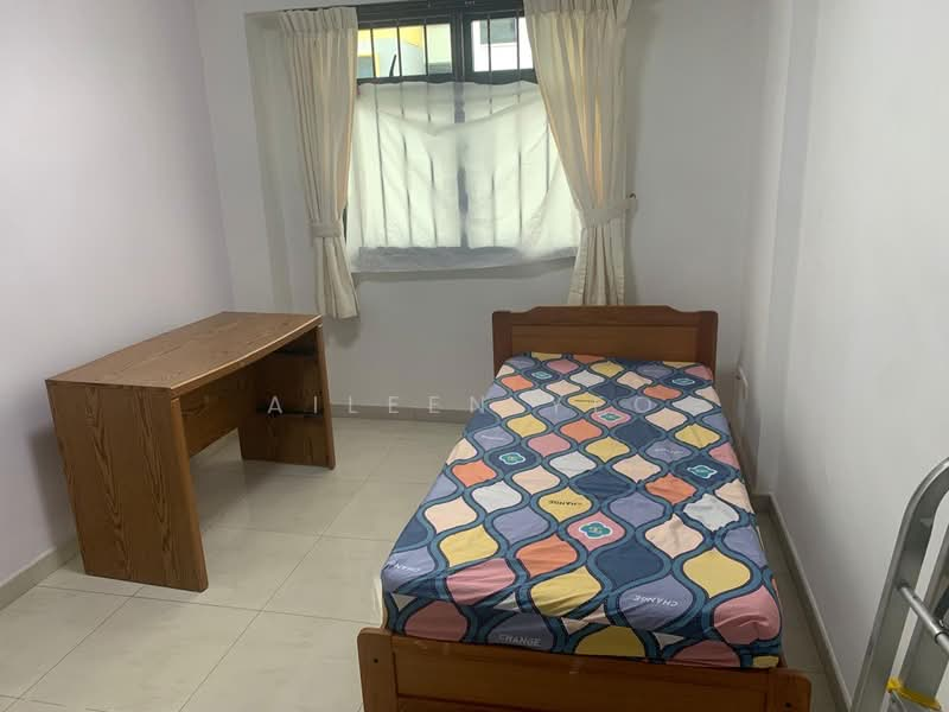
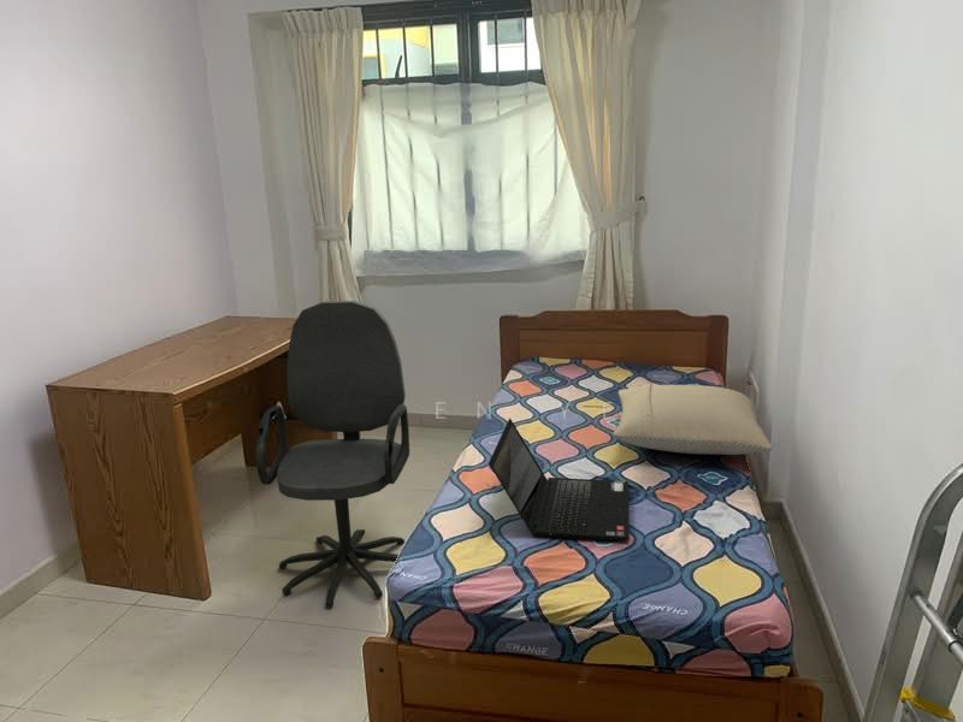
+ pillow [612,383,773,456]
+ office chair [255,300,410,609]
+ laptop computer [488,418,631,542]
